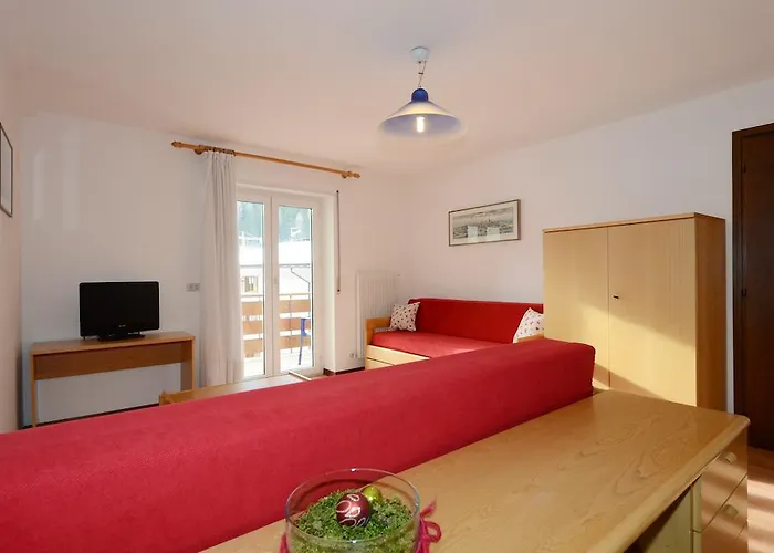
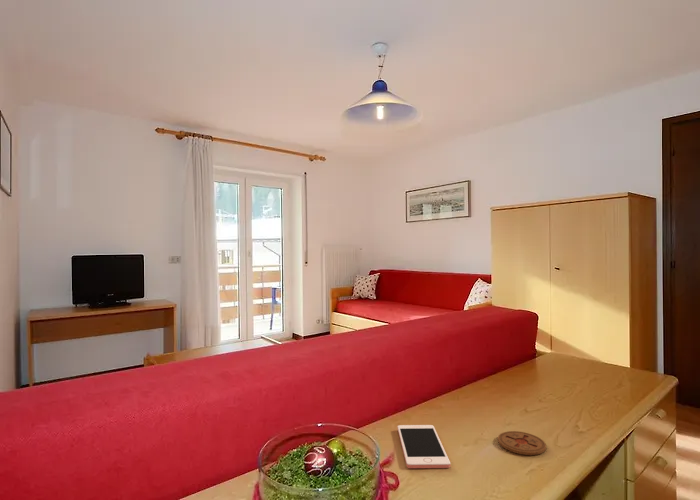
+ coaster [497,430,547,456]
+ cell phone [397,424,451,469]
